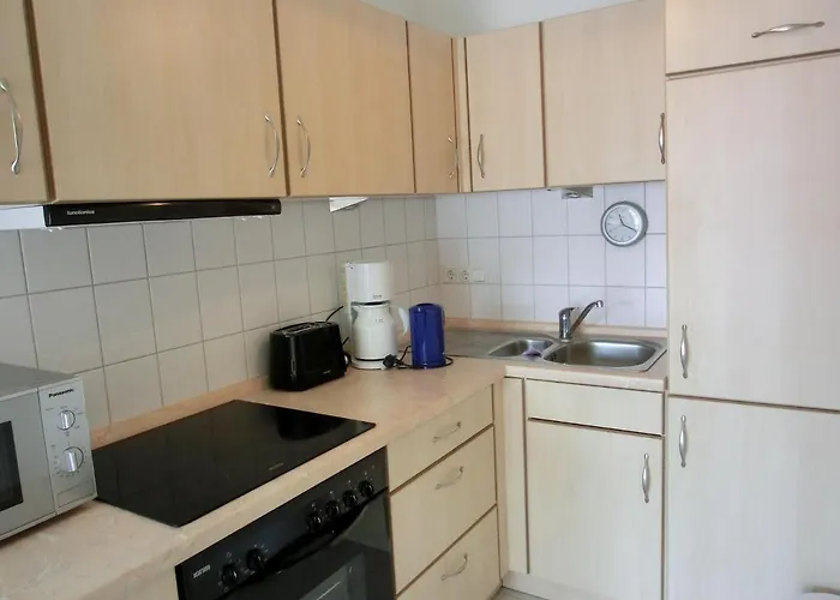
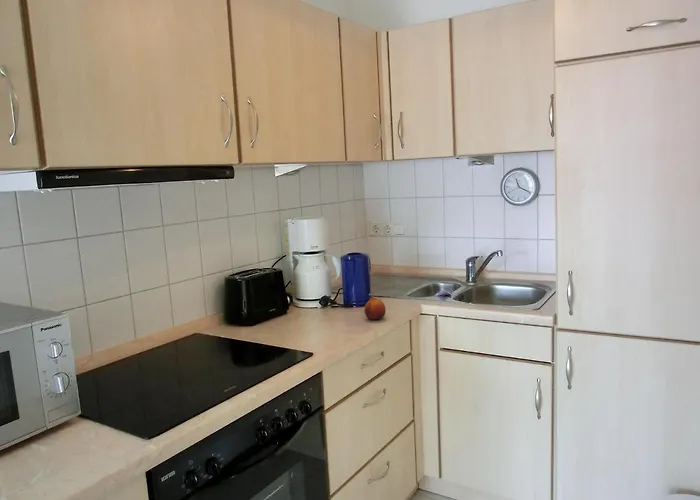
+ fruit [363,296,387,321]
